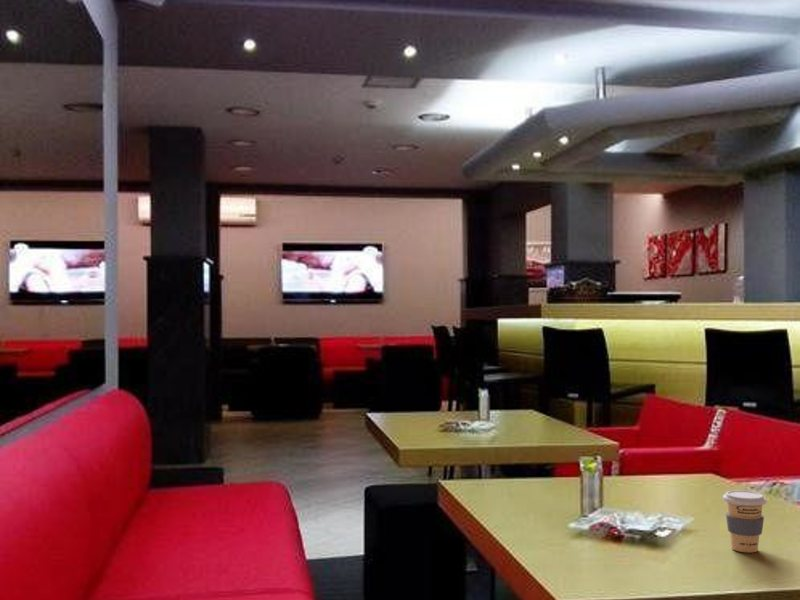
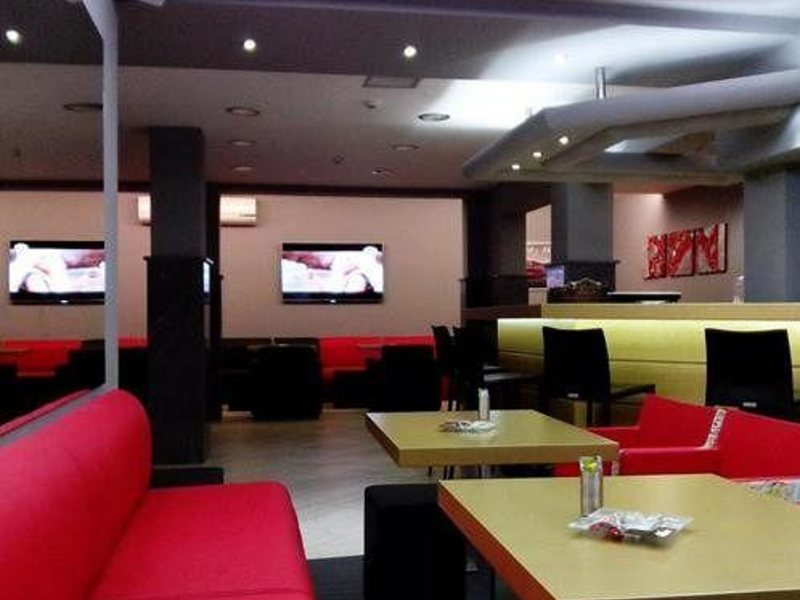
- coffee cup [722,489,768,553]
